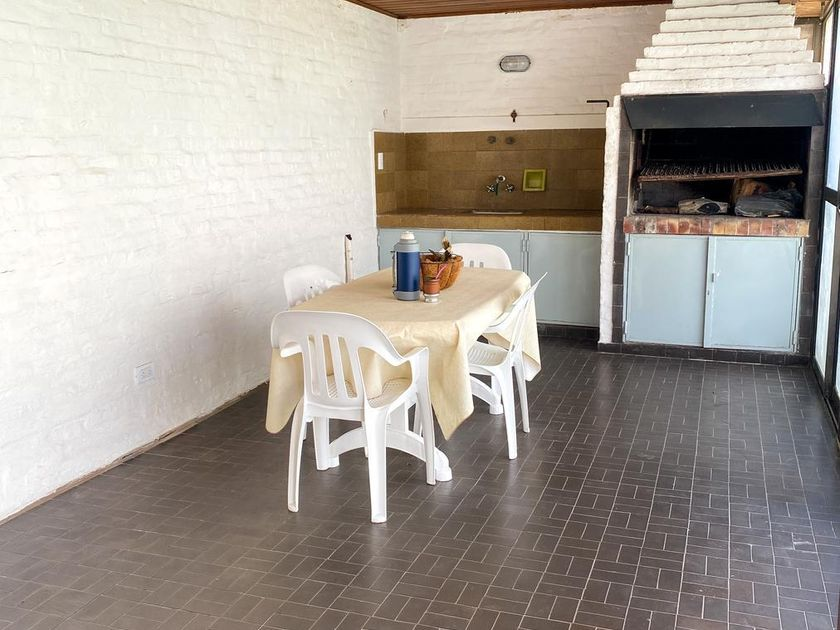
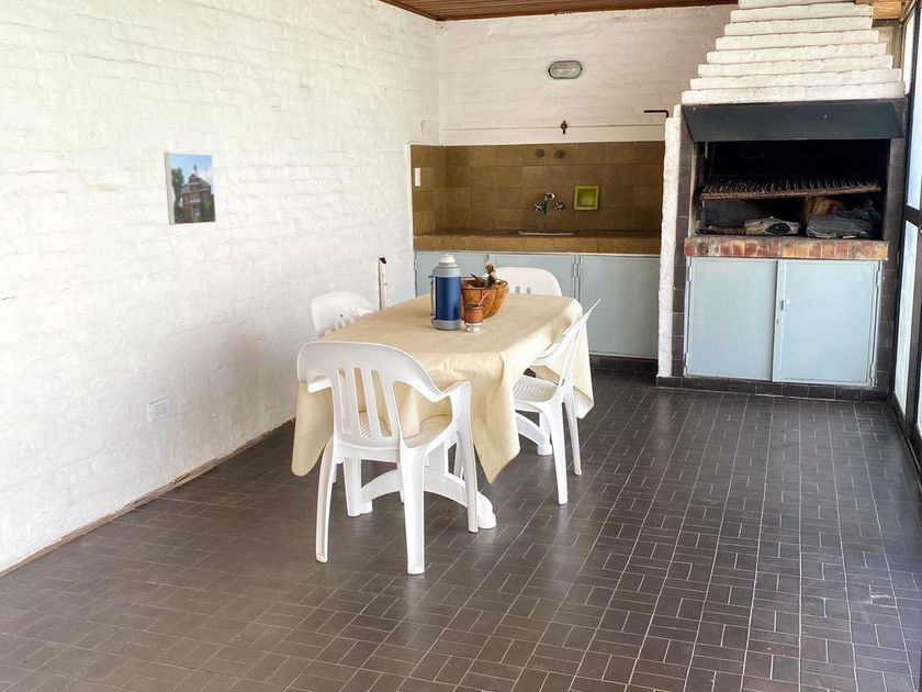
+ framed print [162,152,217,226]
